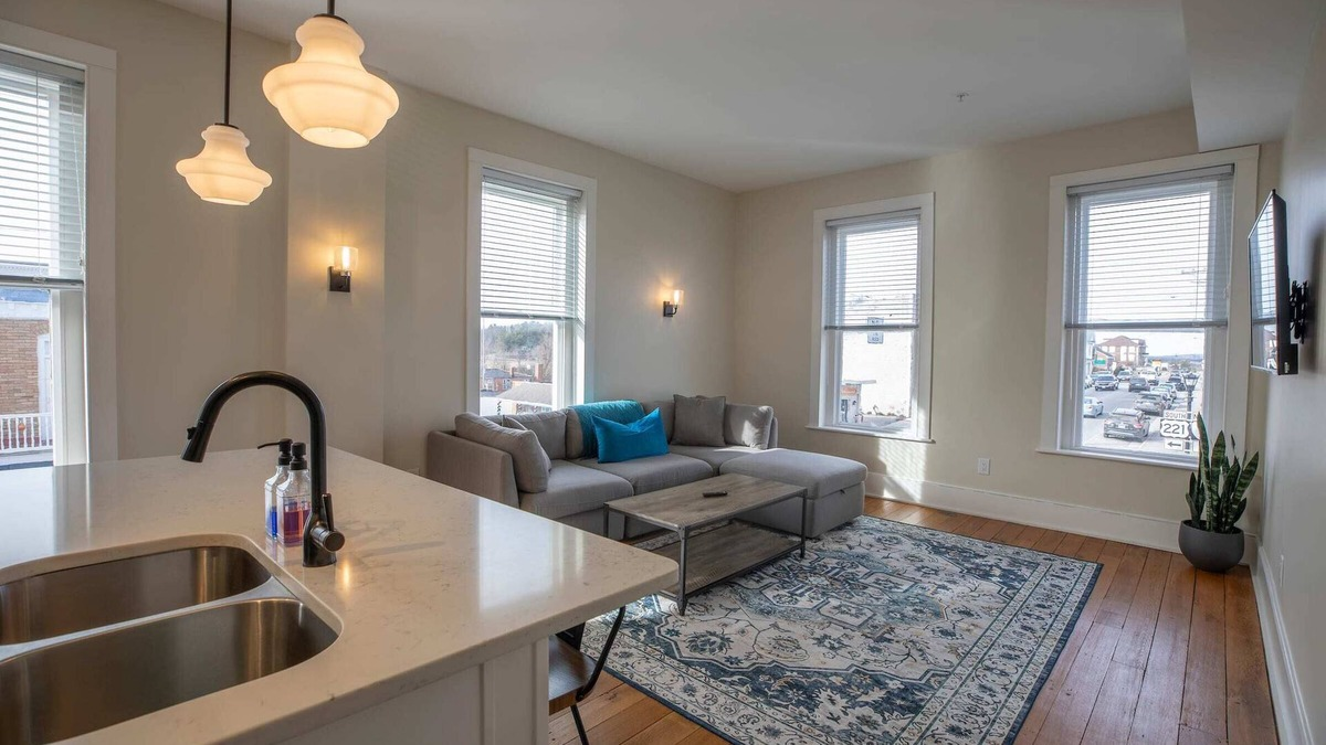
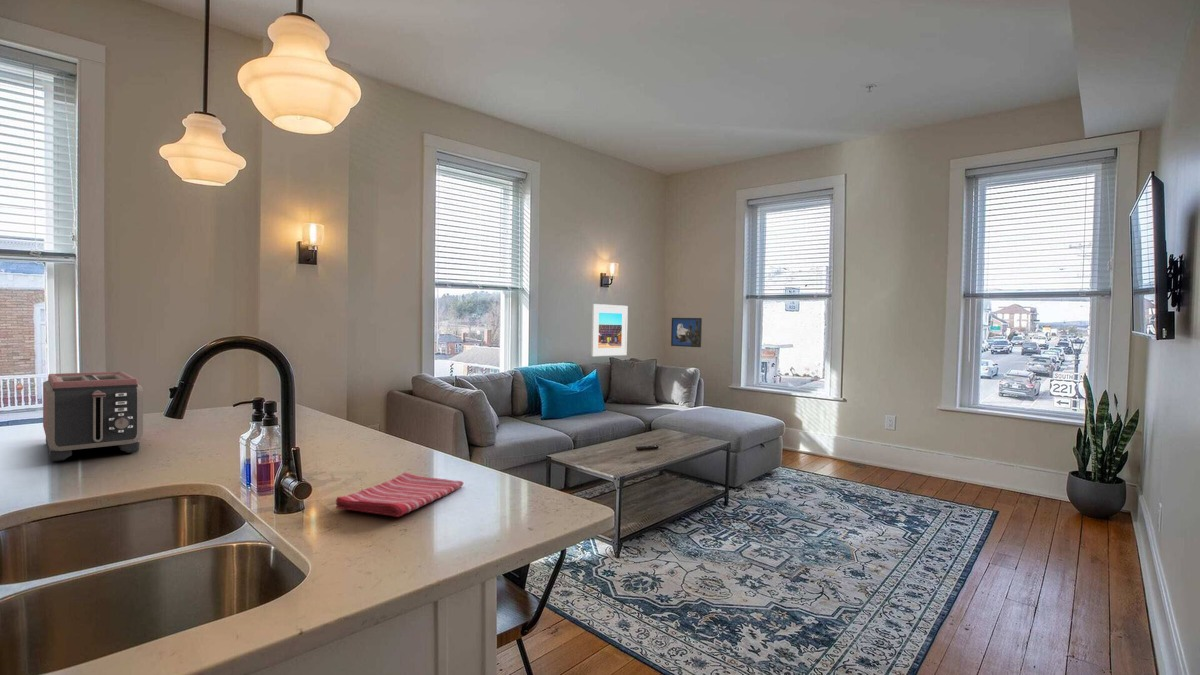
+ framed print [590,303,629,357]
+ dish towel [335,472,464,518]
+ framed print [670,317,703,348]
+ toaster [42,370,144,462]
